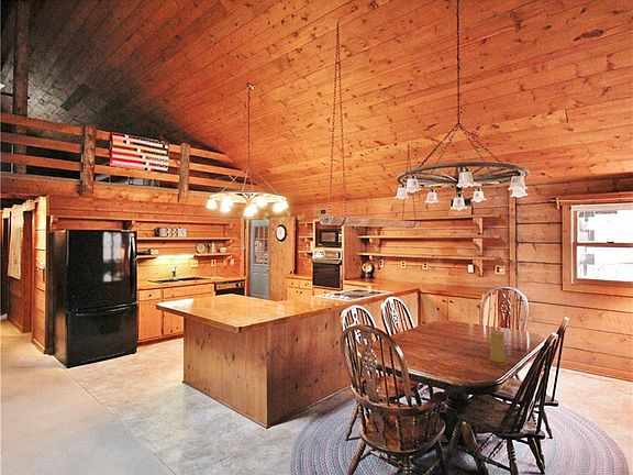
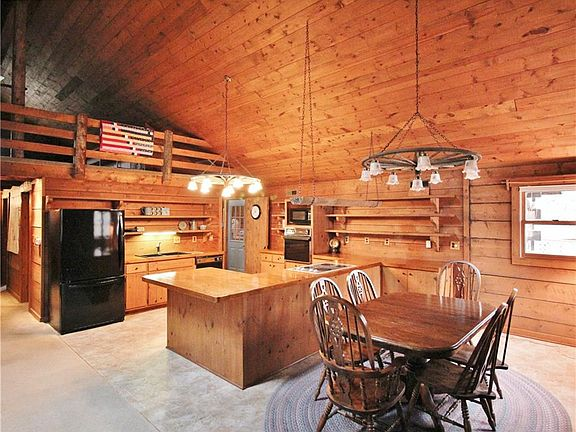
- candle [487,330,508,366]
